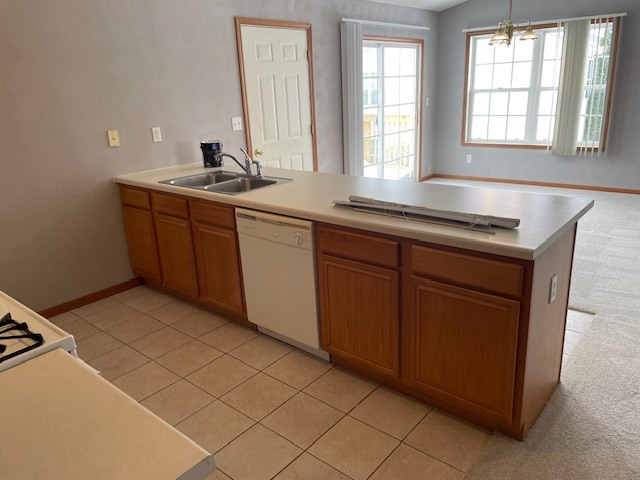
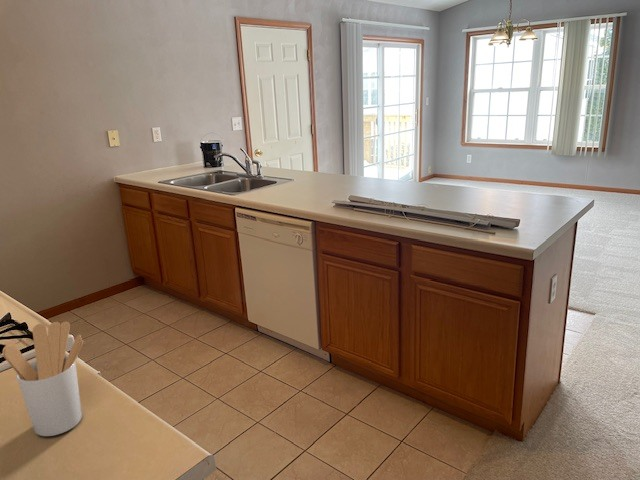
+ utensil holder [2,321,84,437]
